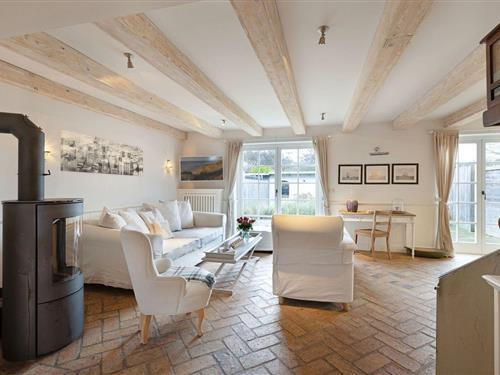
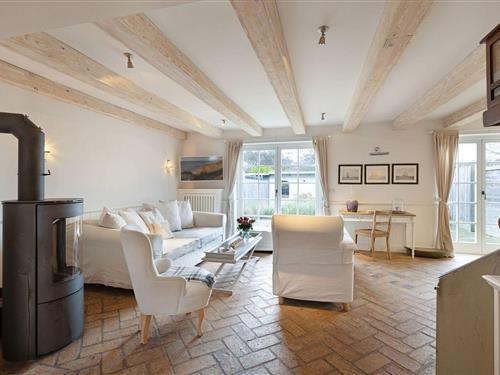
- wall art [60,129,144,177]
